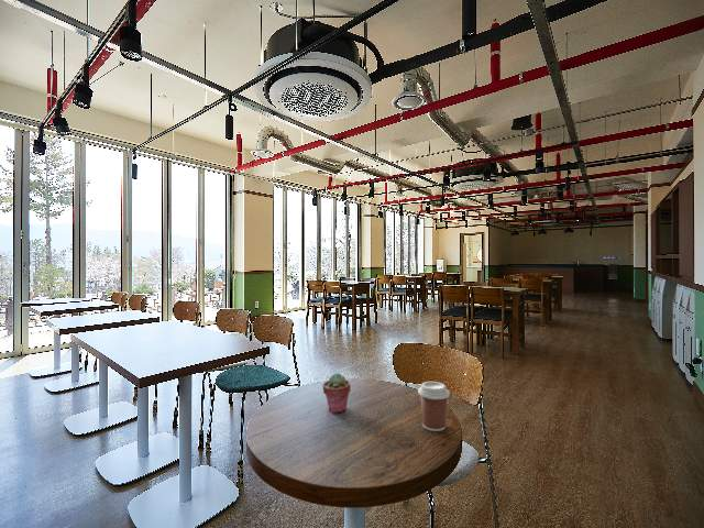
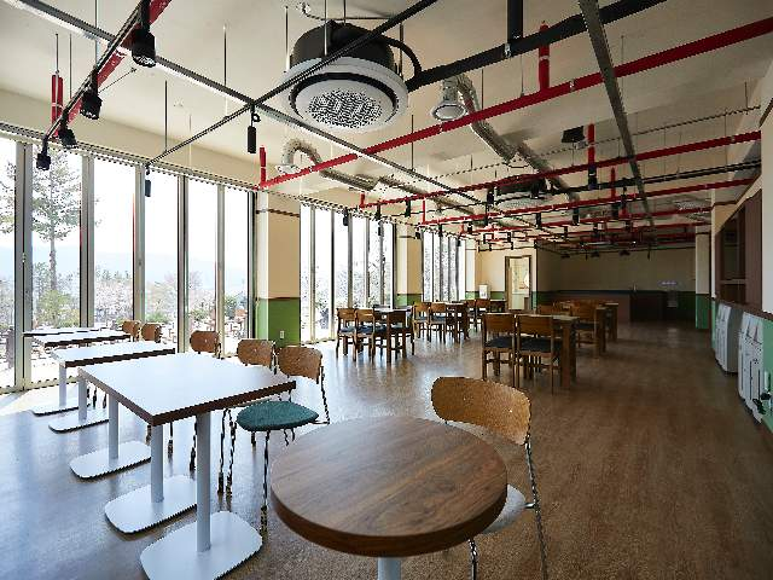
- coffee cup [417,381,451,432]
- potted succulent [322,372,352,415]
